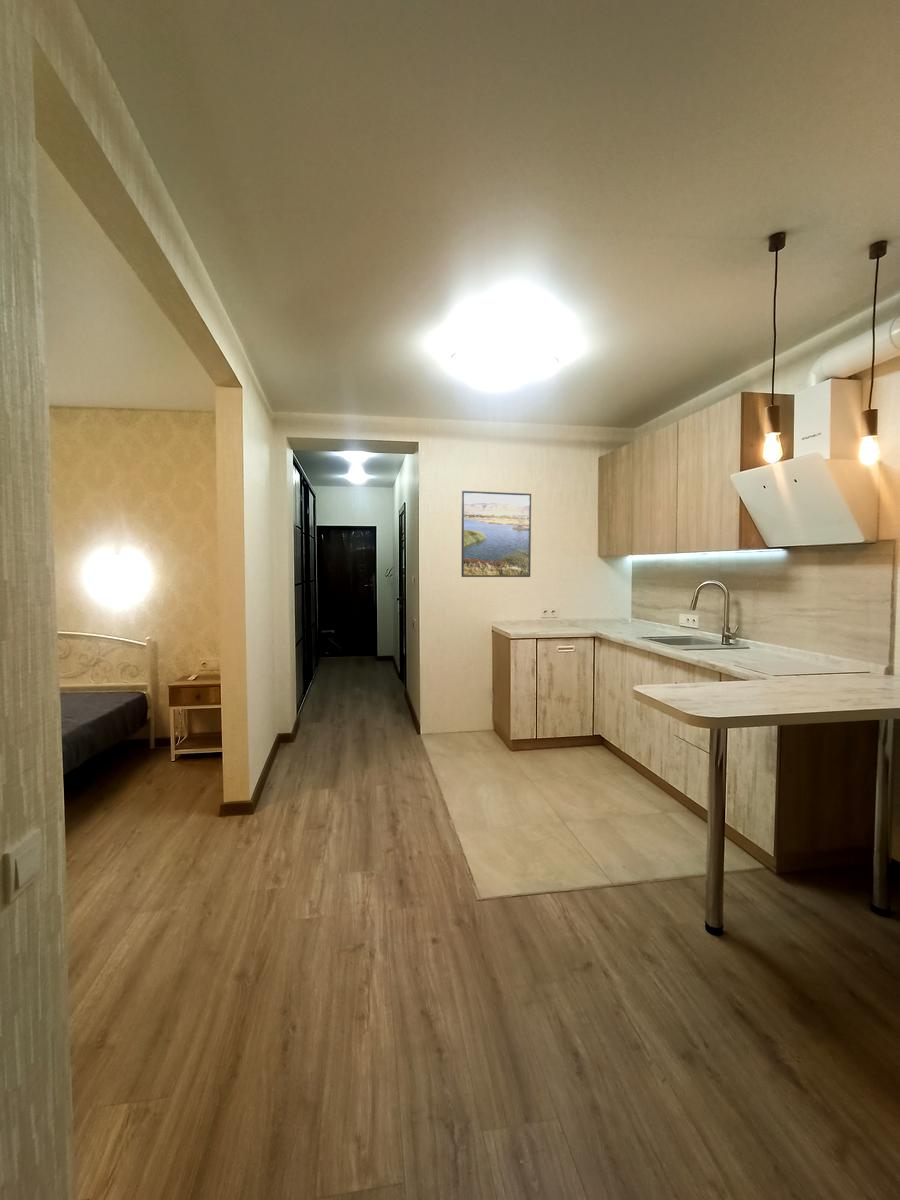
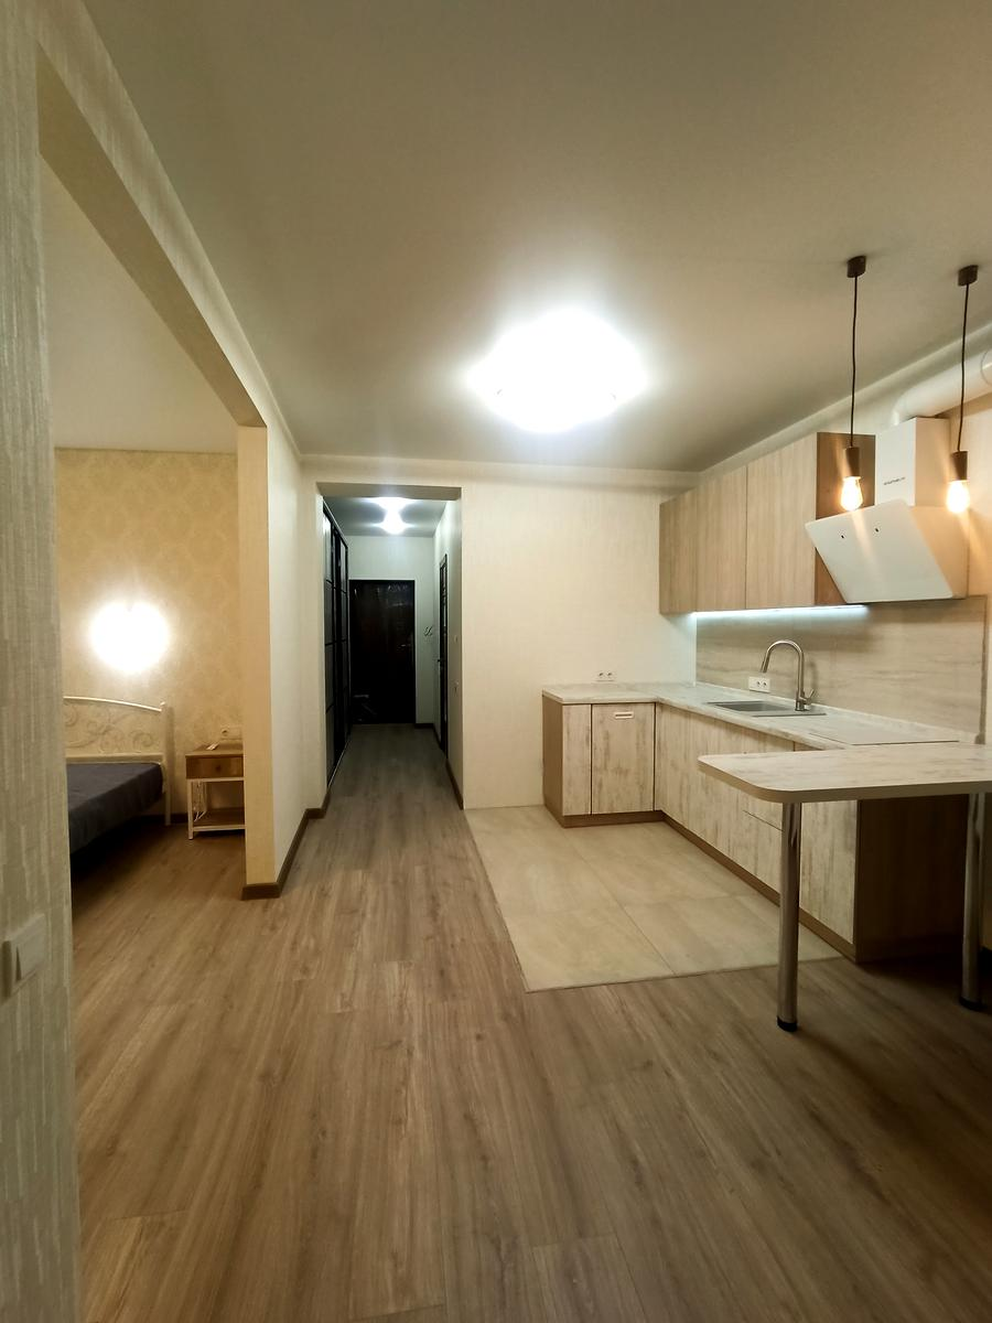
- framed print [461,490,532,578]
